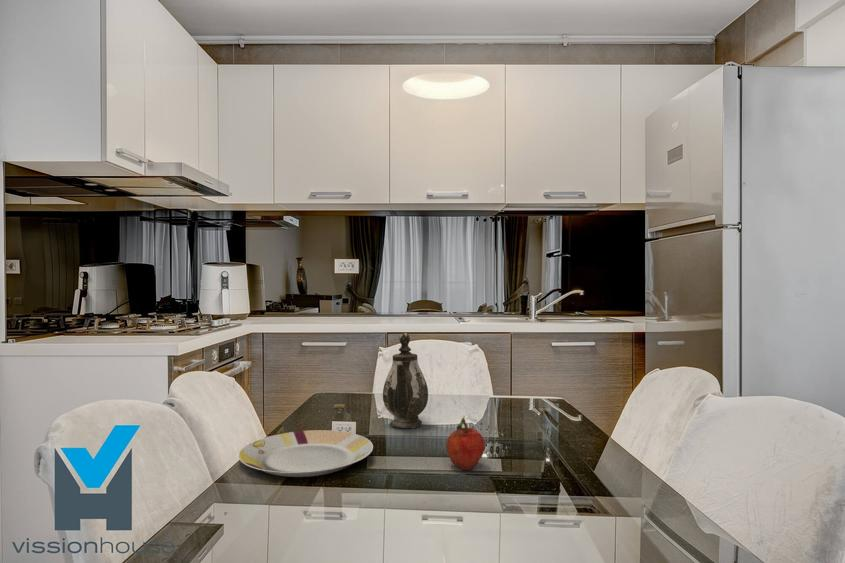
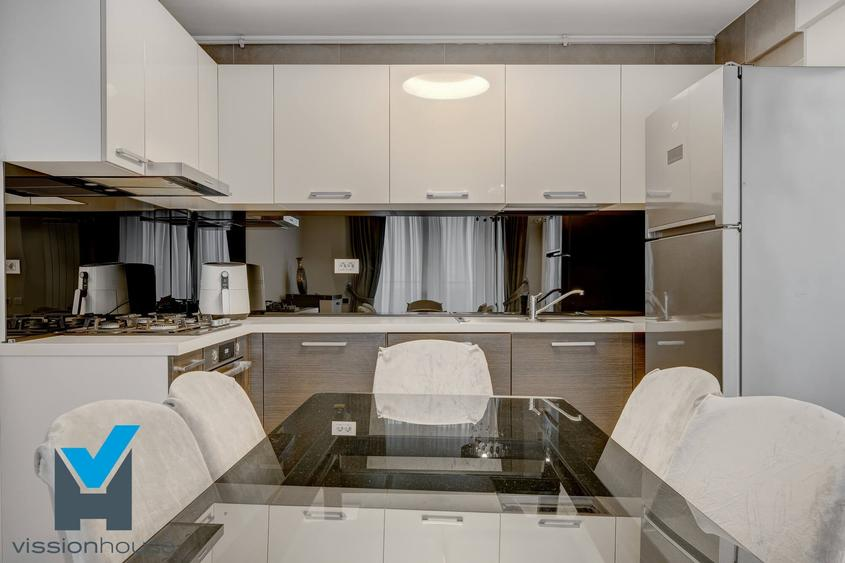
- teapot [382,332,429,429]
- plate [238,429,374,478]
- fruit [445,416,486,471]
